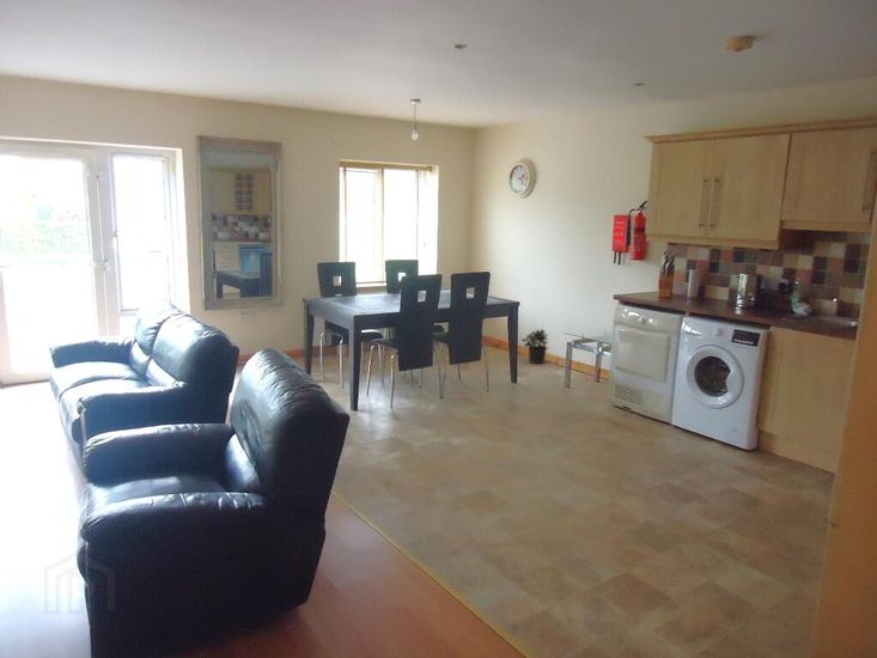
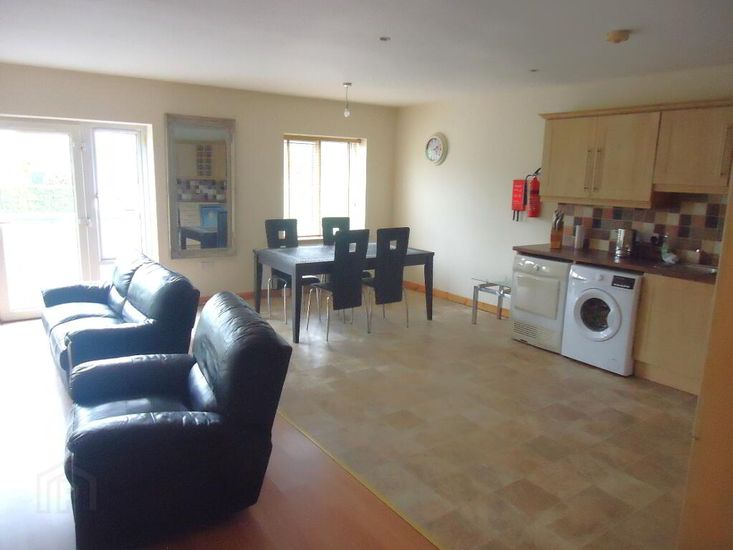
- potted plant [520,328,550,365]
